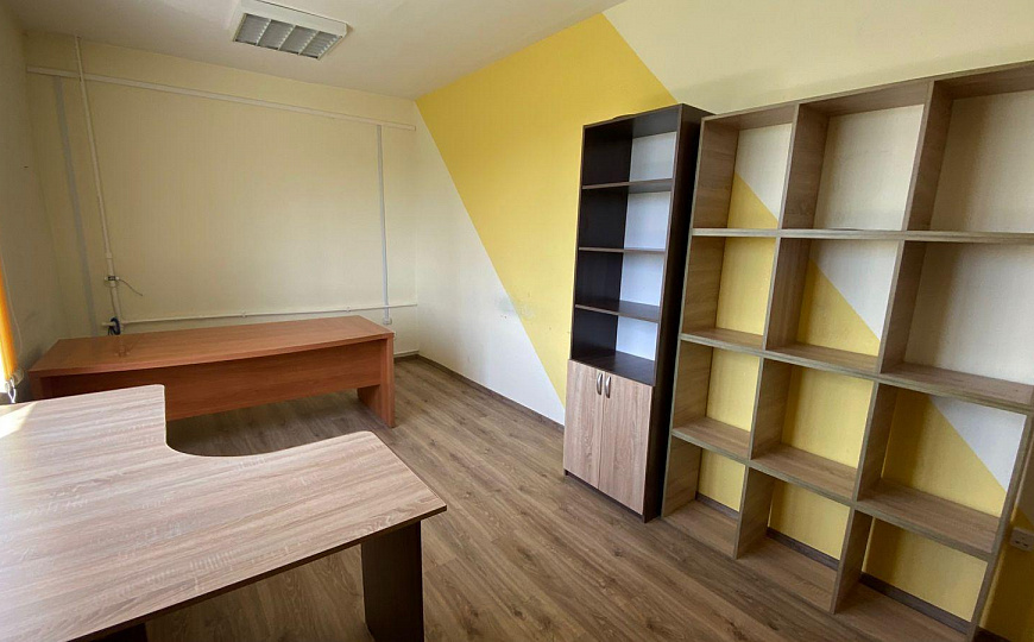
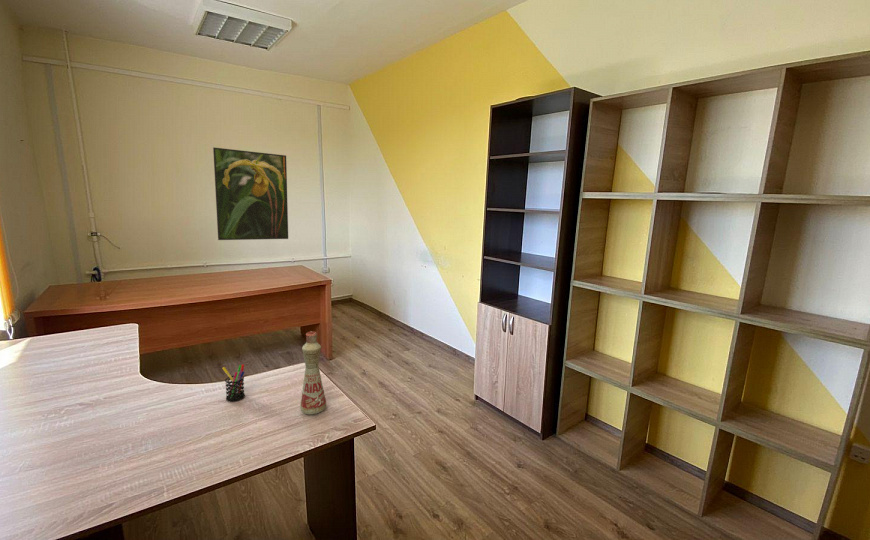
+ pen holder [222,363,246,402]
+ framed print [212,146,289,241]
+ bottle [299,330,327,416]
